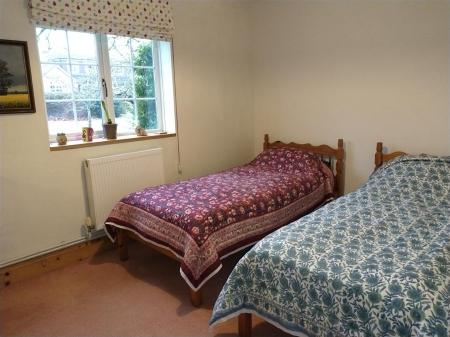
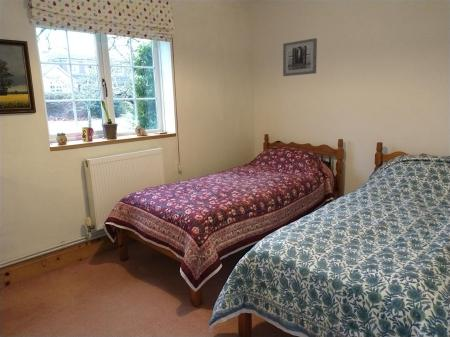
+ wall art [282,37,318,77]
